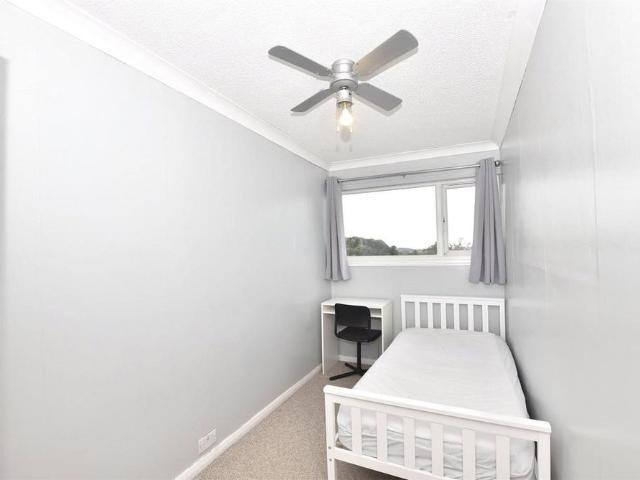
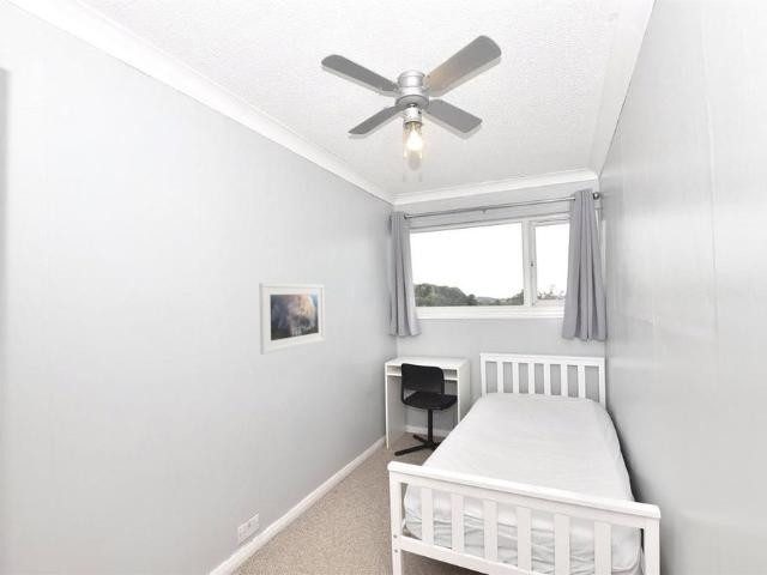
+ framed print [258,282,326,356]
